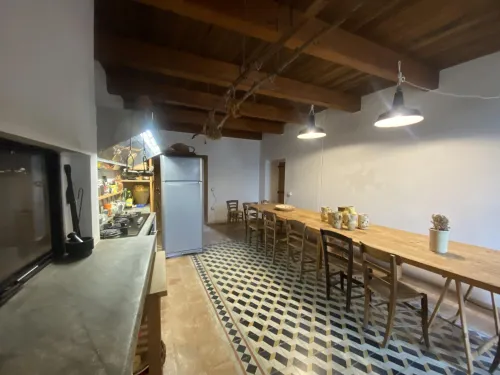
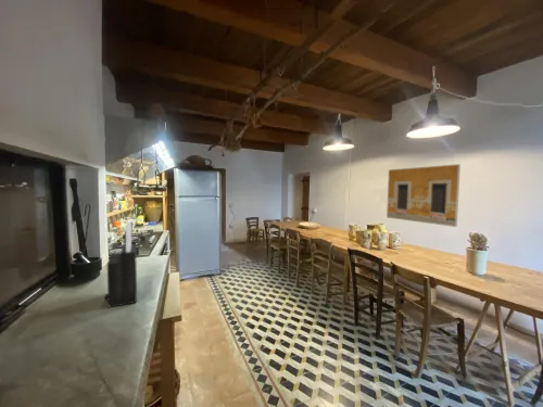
+ knife block [103,220,138,309]
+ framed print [386,163,462,228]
